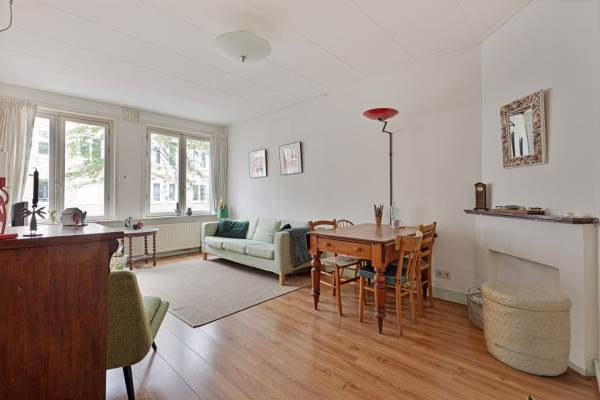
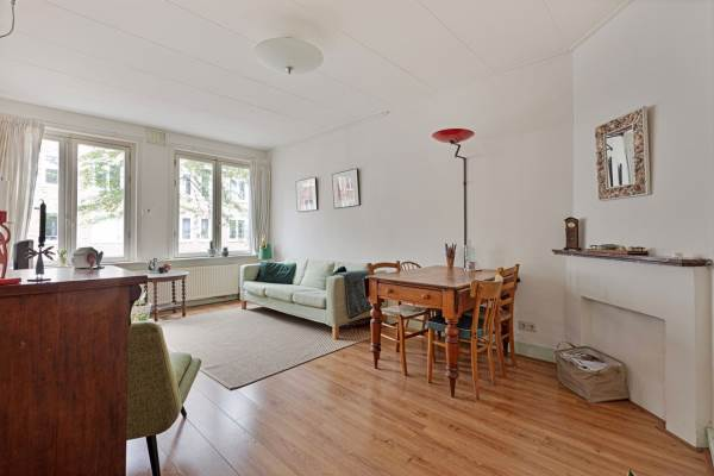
- basket [480,280,573,377]
